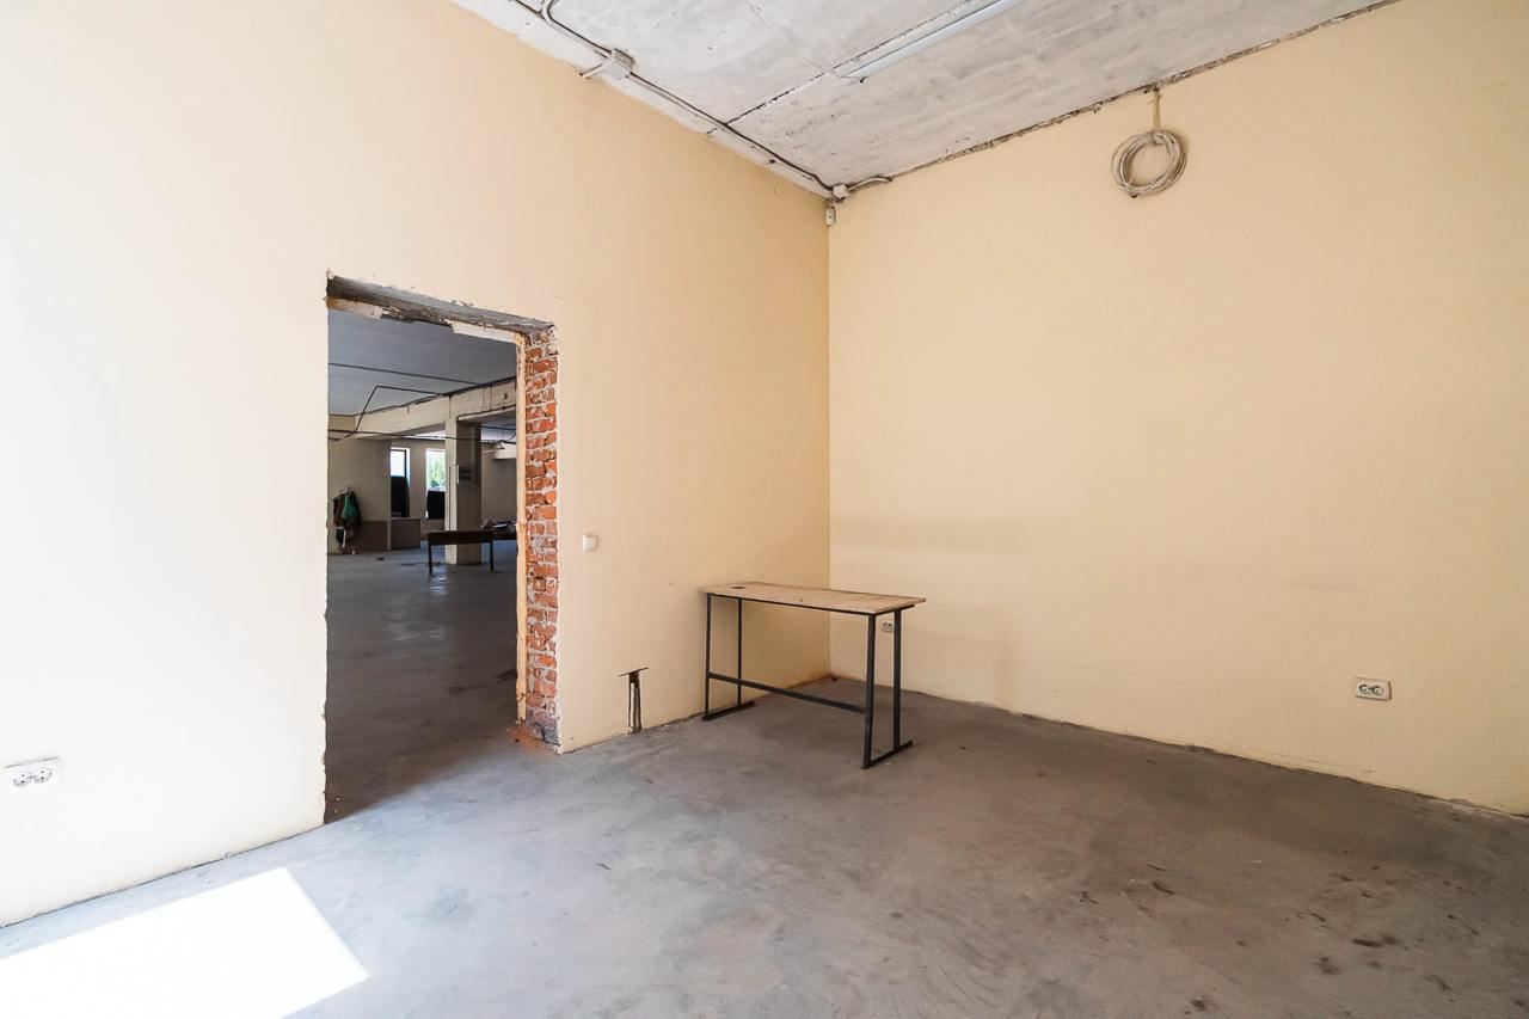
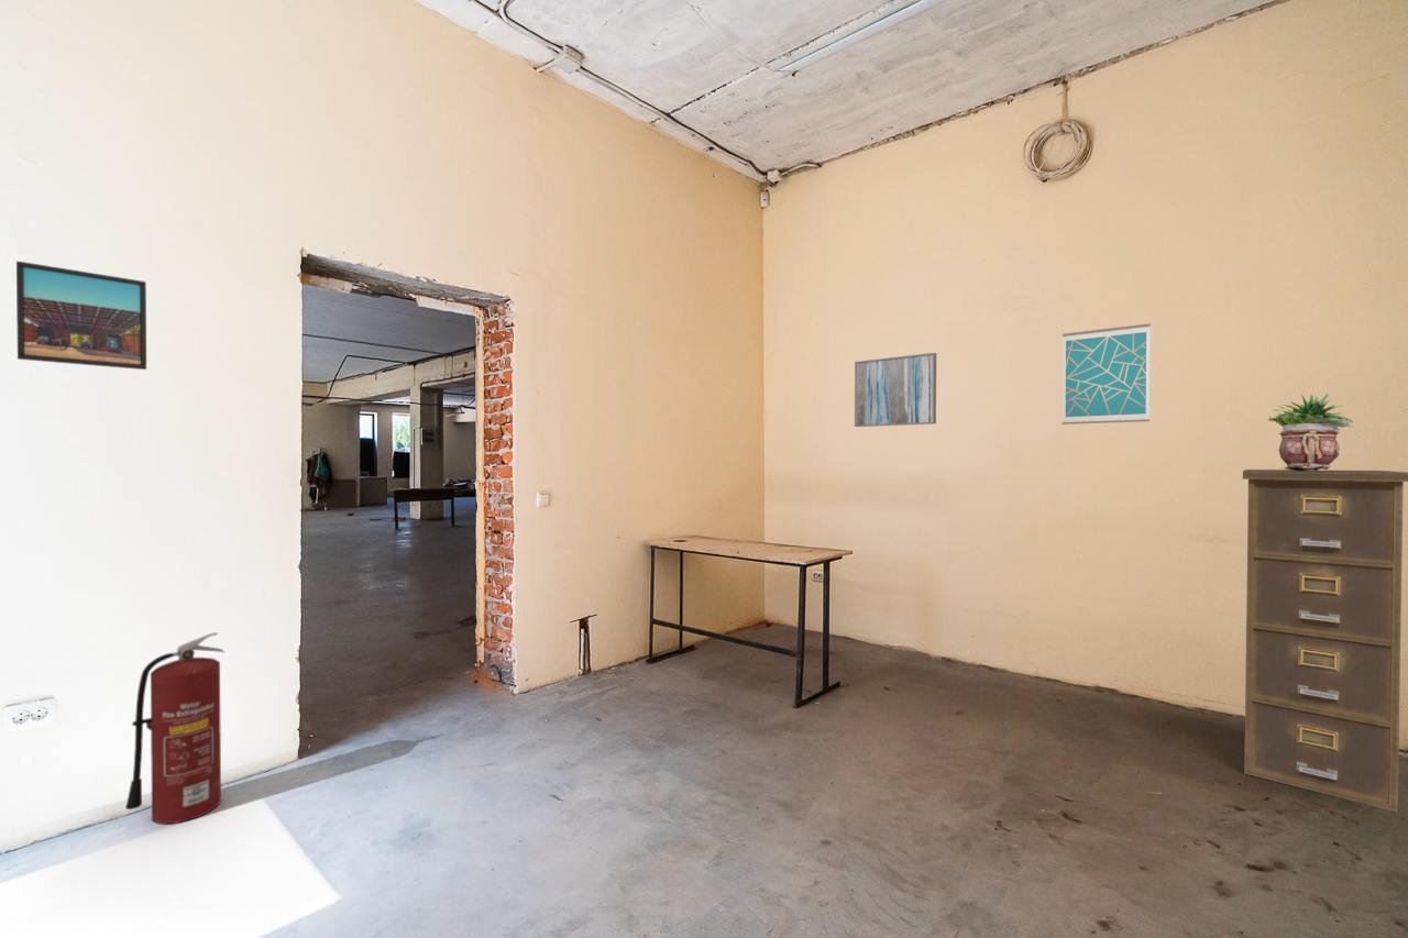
+ fire extinguisher [124,631,226,825]
+ wall art [1060,322,1152,426]
+ potted plant [1267,393,1354,471]
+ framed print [15,261,147,371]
+ wall art [854,352,937,428]
+ filing cabinet [1242,468,1408,814]
